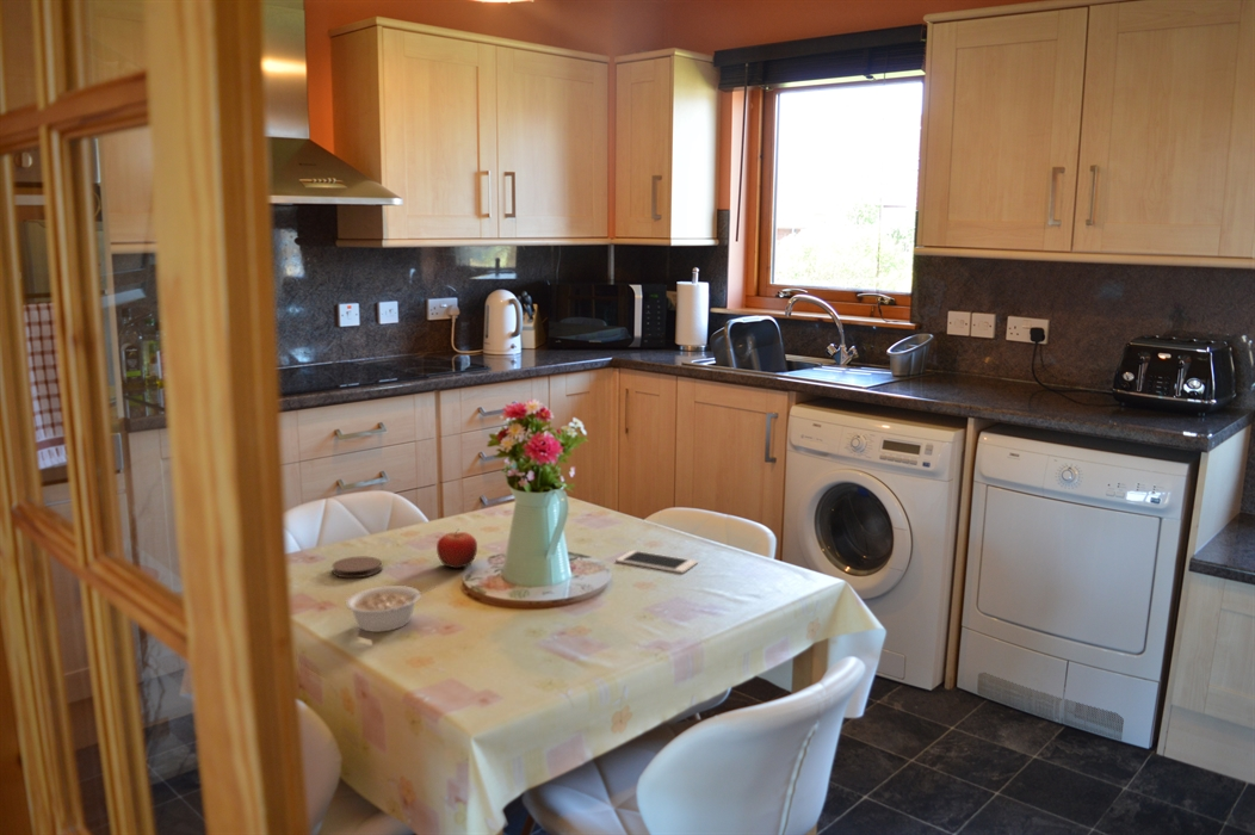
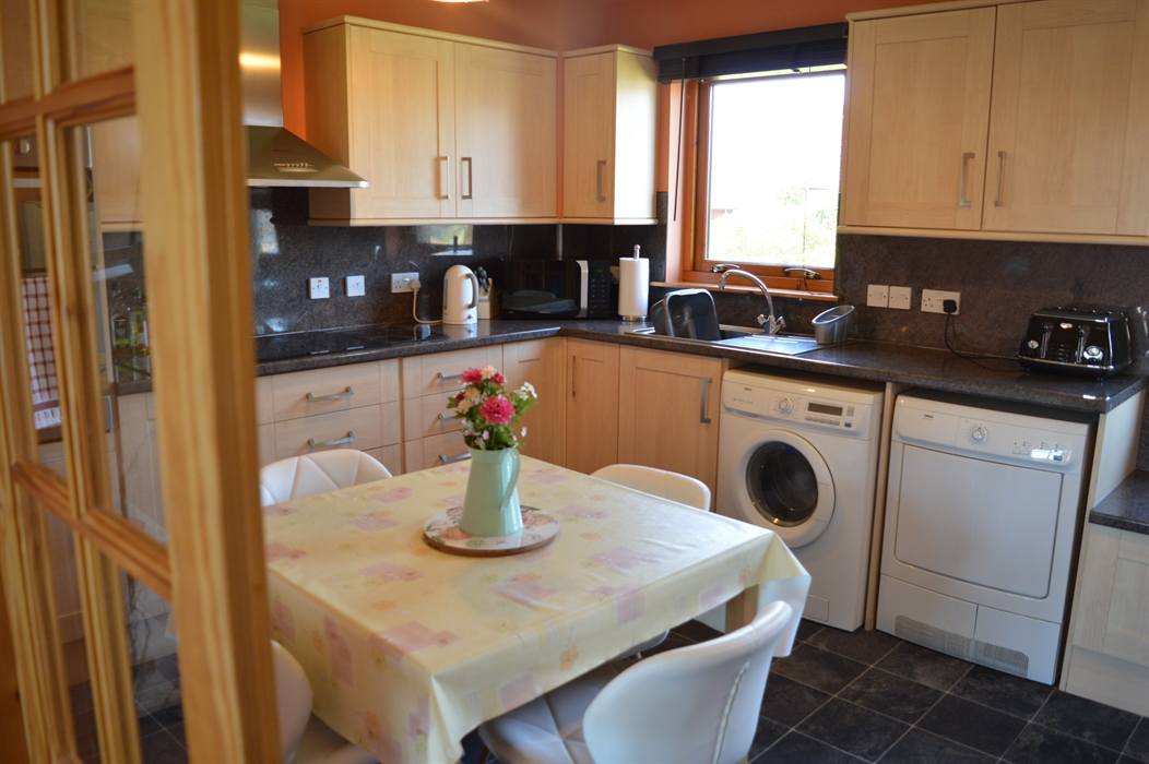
- legume [345,584,438,633]
- fruit [435,528,478,569]
- coaster [330,556,383,579]
- cell phone [616,550,699,575]
